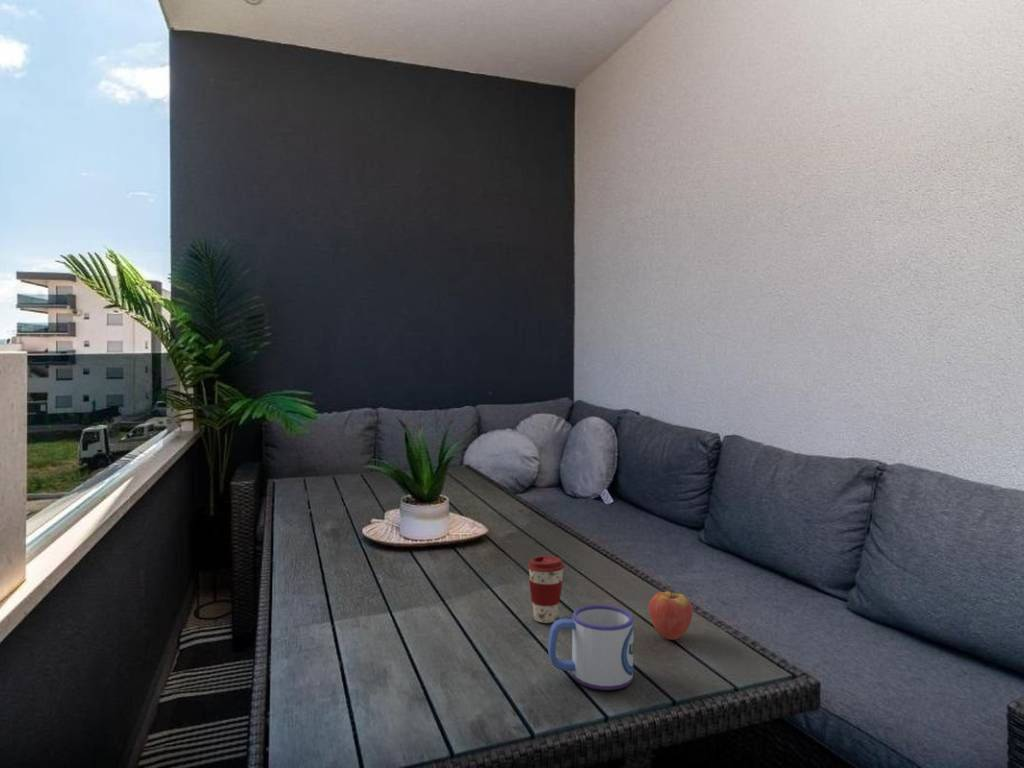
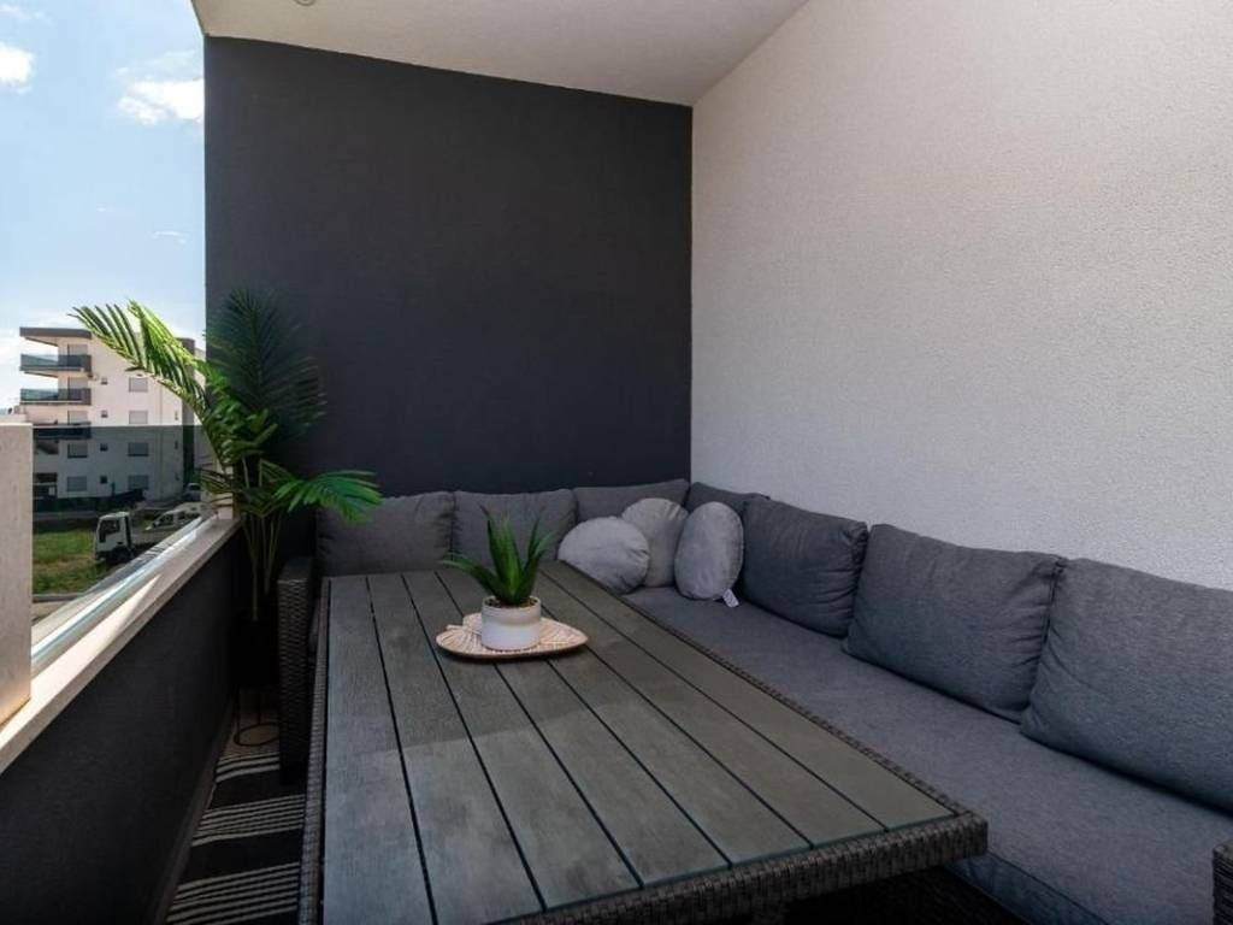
- fruit [648,584,694,641]
- mug [547,604,635,691]
- coffee cup [526,555,566,624]
